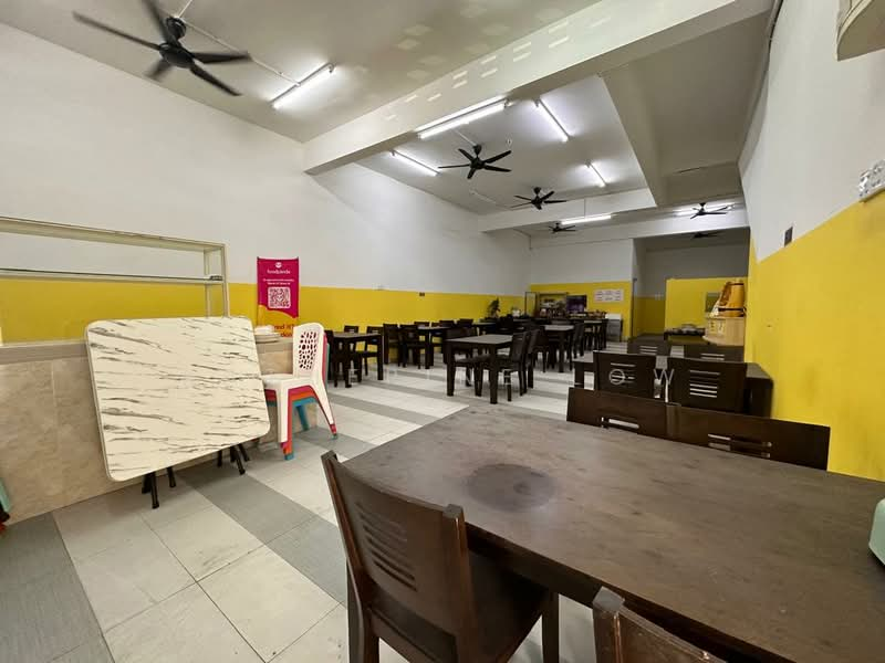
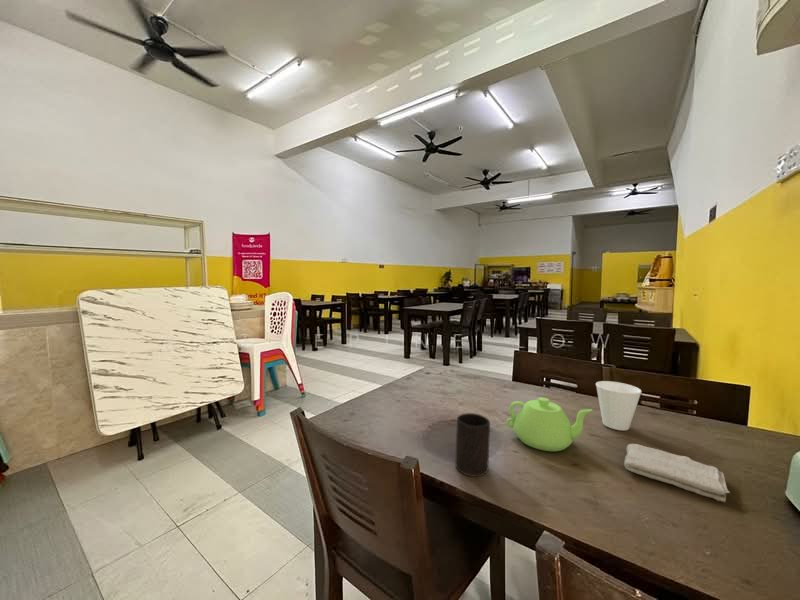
+ cup [595,380,643,431]
+ teapot [506,396,593,452]
+ washcloth [623,443,731,503]
+ cup [454,412,491,477]
